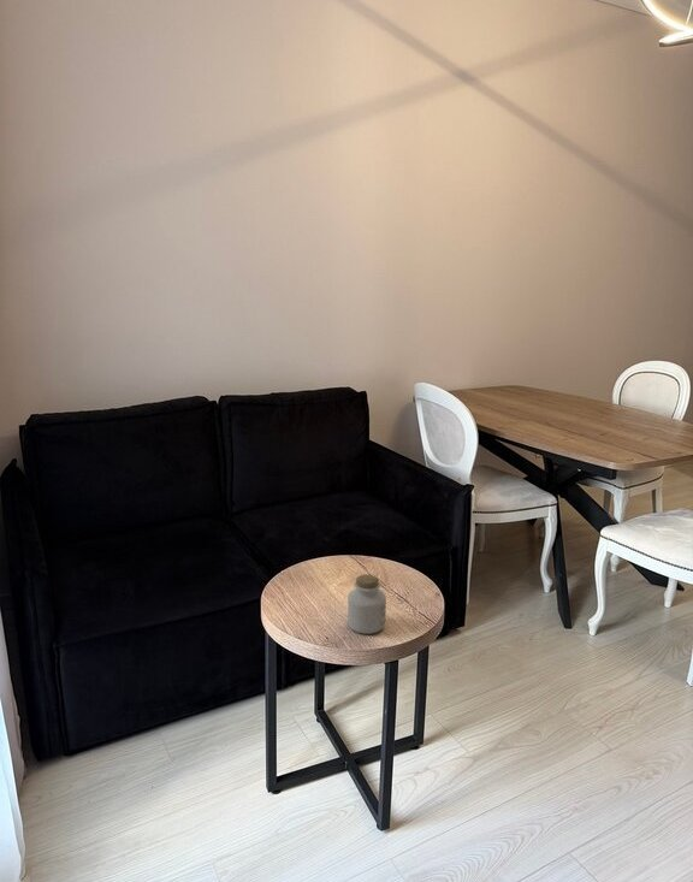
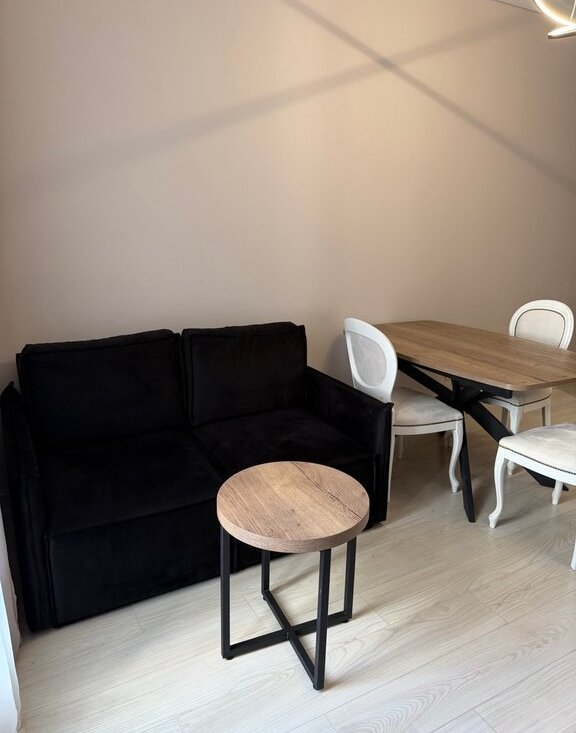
- jar [346,573,387,635]
